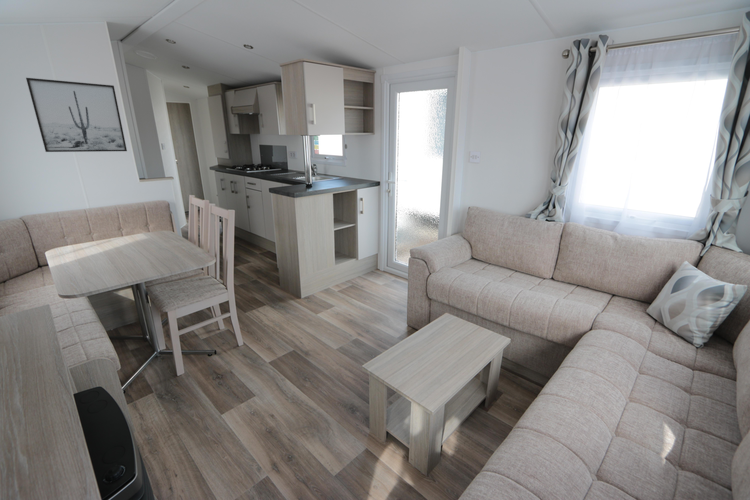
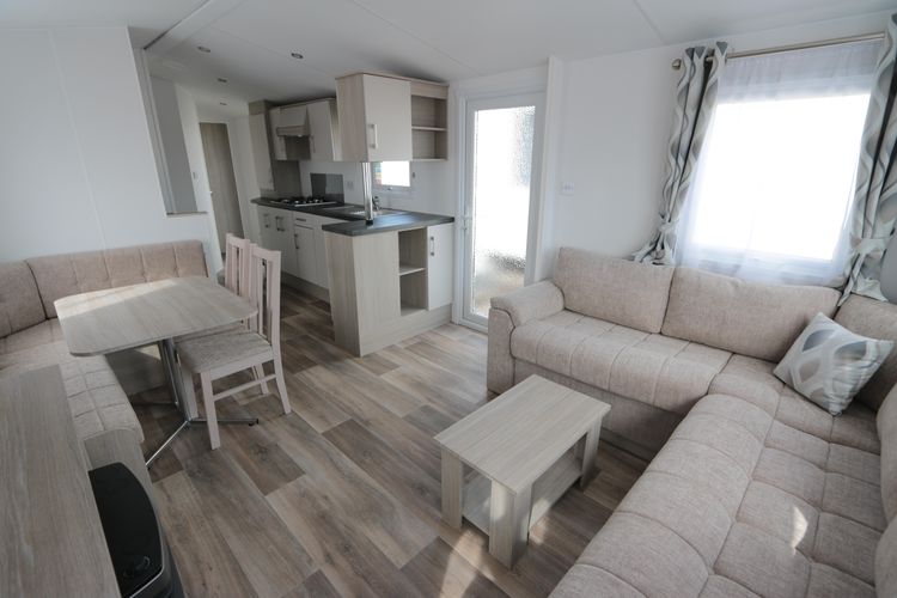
- wall art [25,77,128,153]
